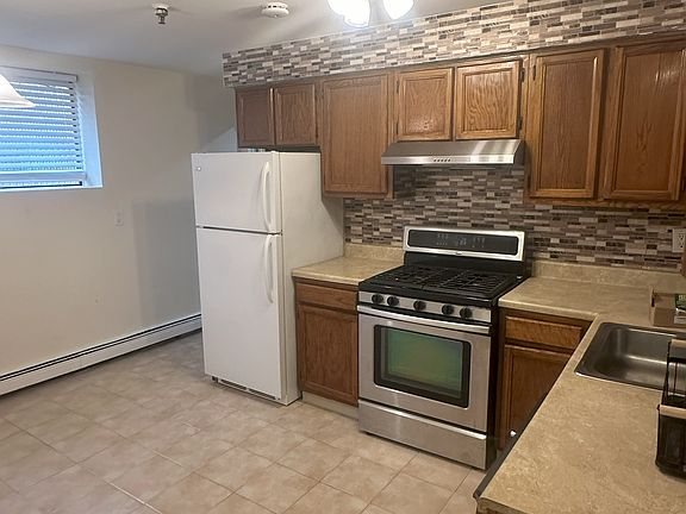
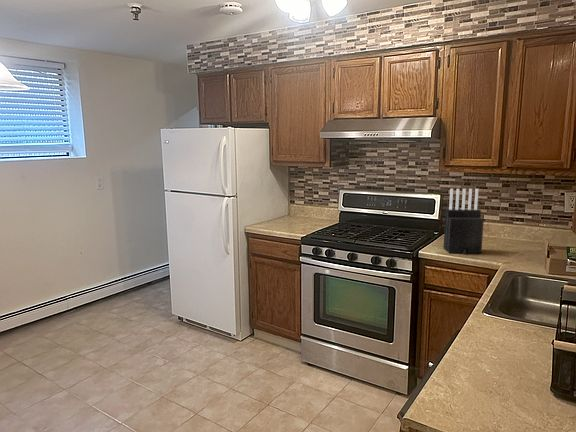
+ knife block [442,188,485,255]
